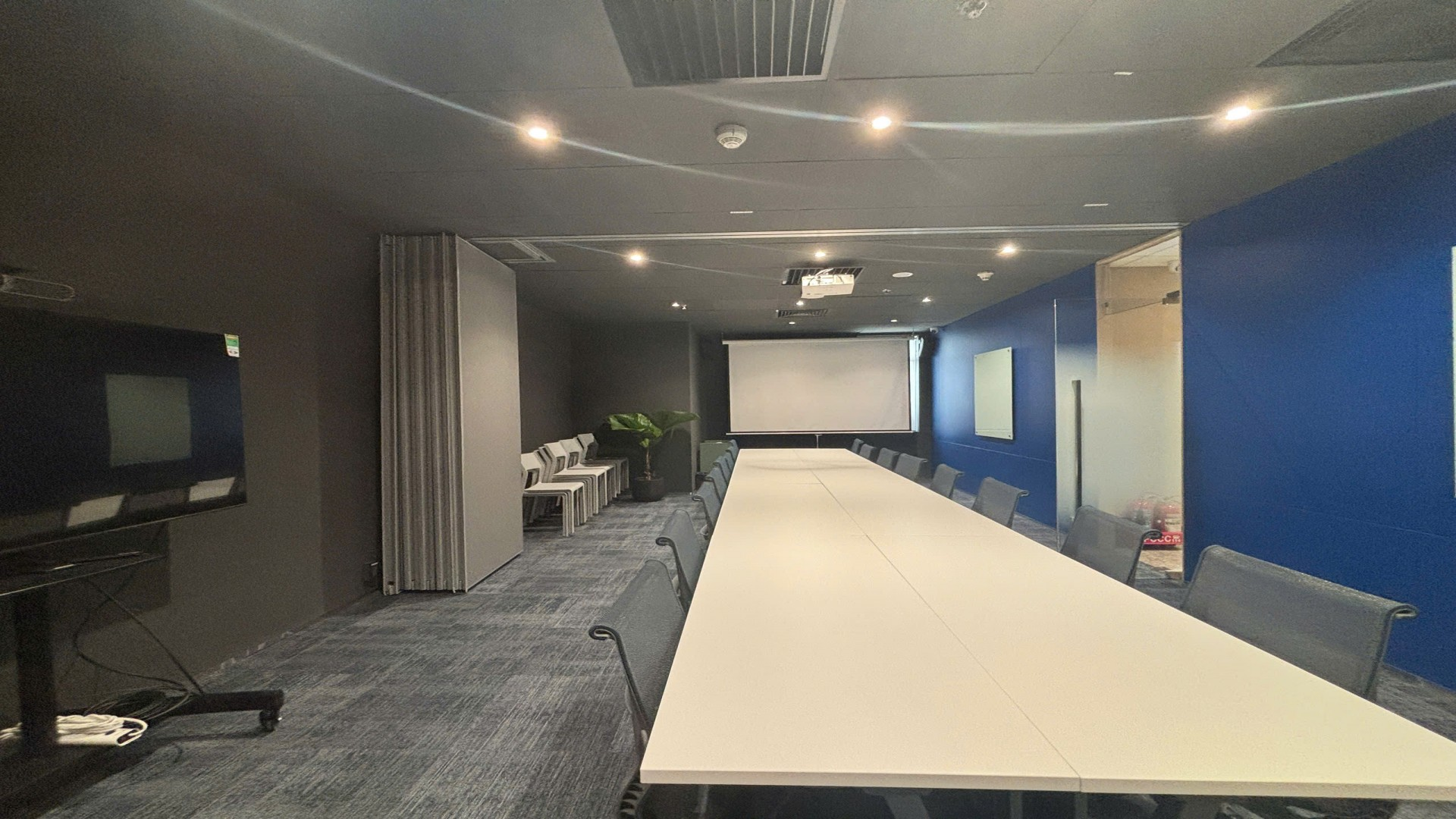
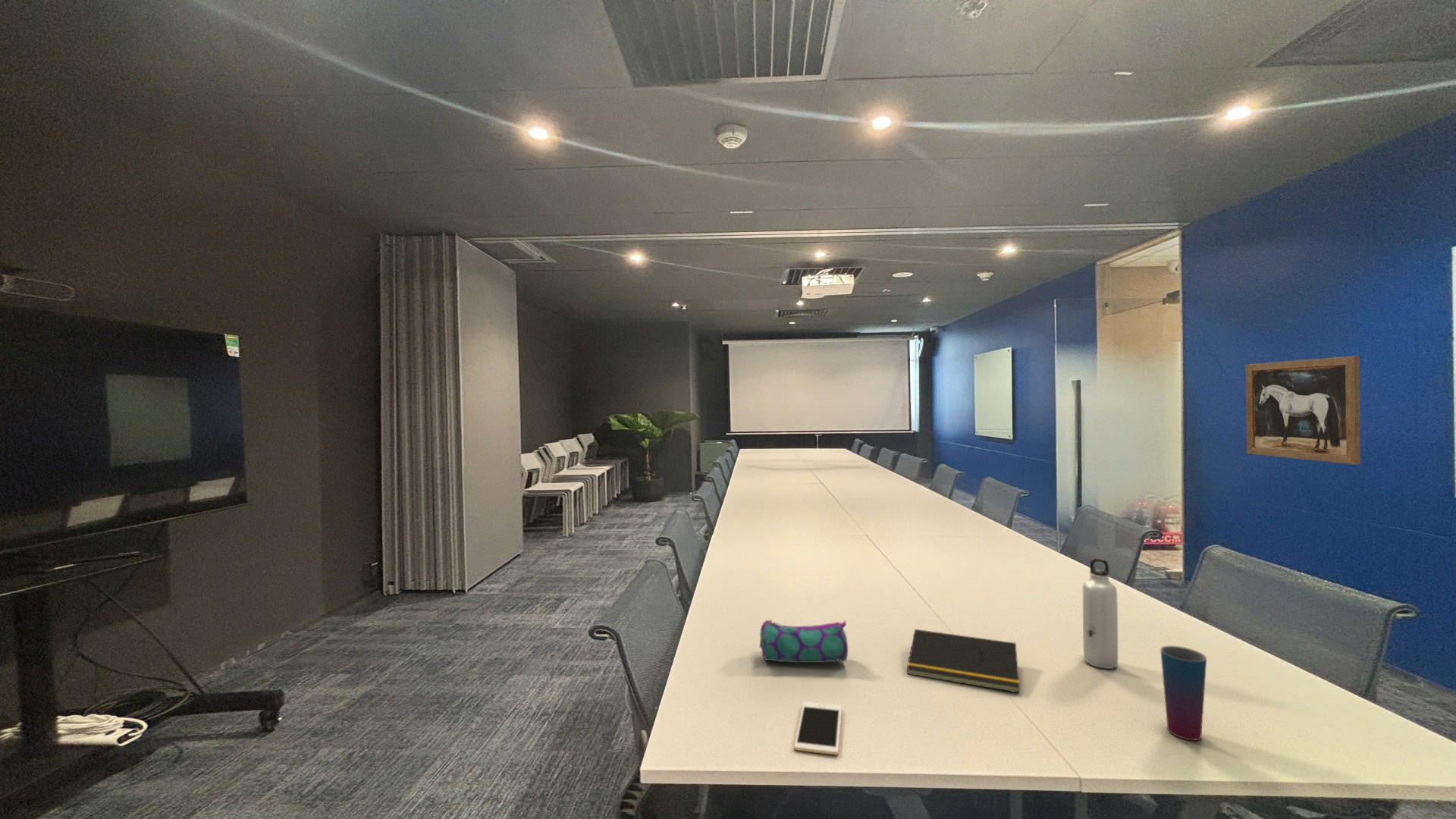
+ notepad [906,629,1020,694]
+ cell phone [793,701,843,755]
+ water bottle [1082,557,1119,670]
+ cup [1159,645,1207,741]
+ pencil case [759,619,849,664]
+ wall art [1245,355,1361,466]
